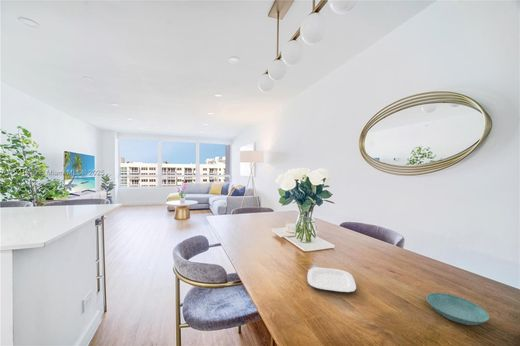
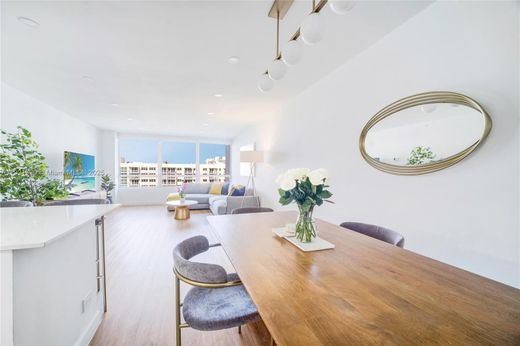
- plate [306,267,357,294]
- saucer [425,292,490,326]
